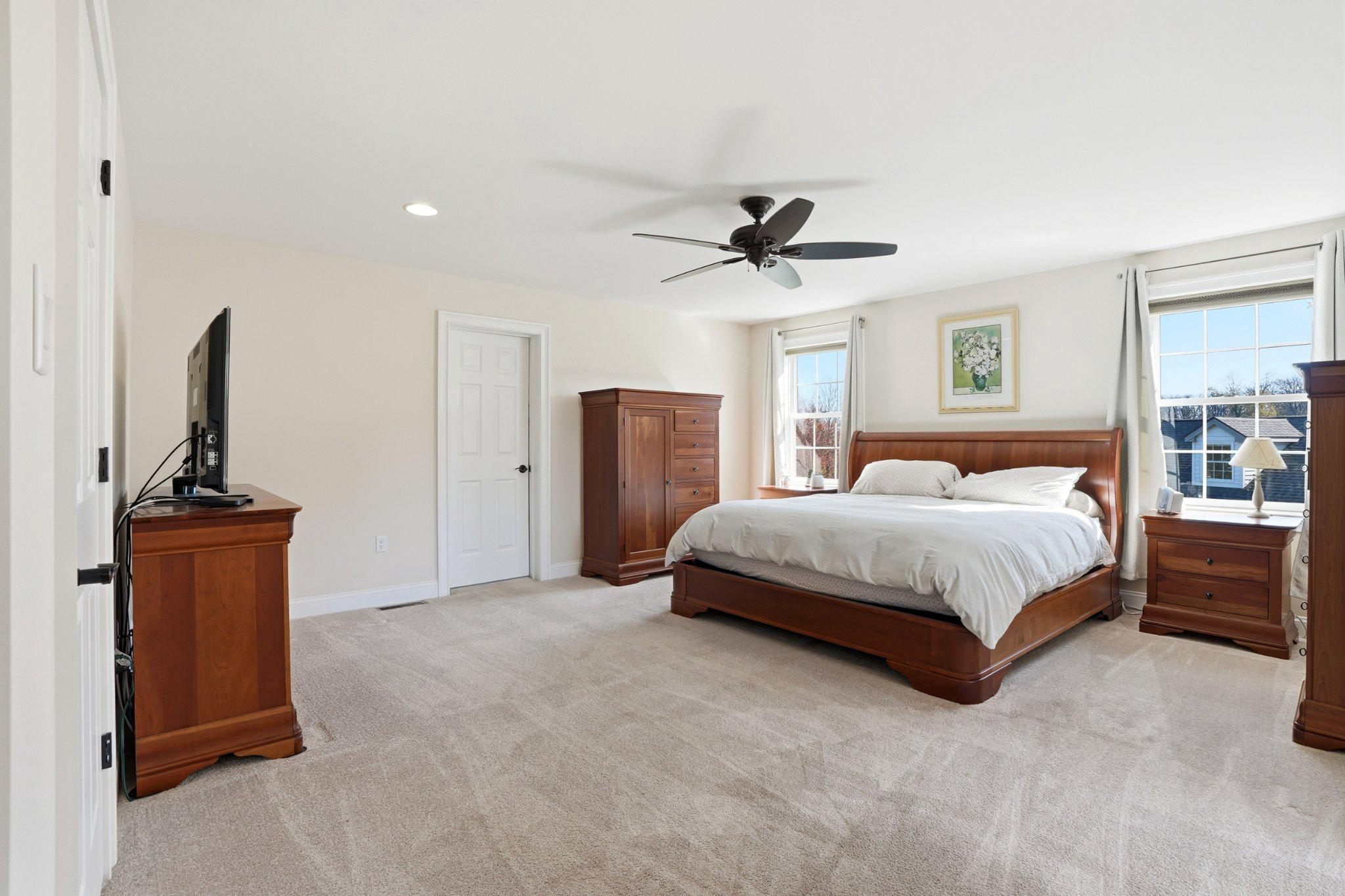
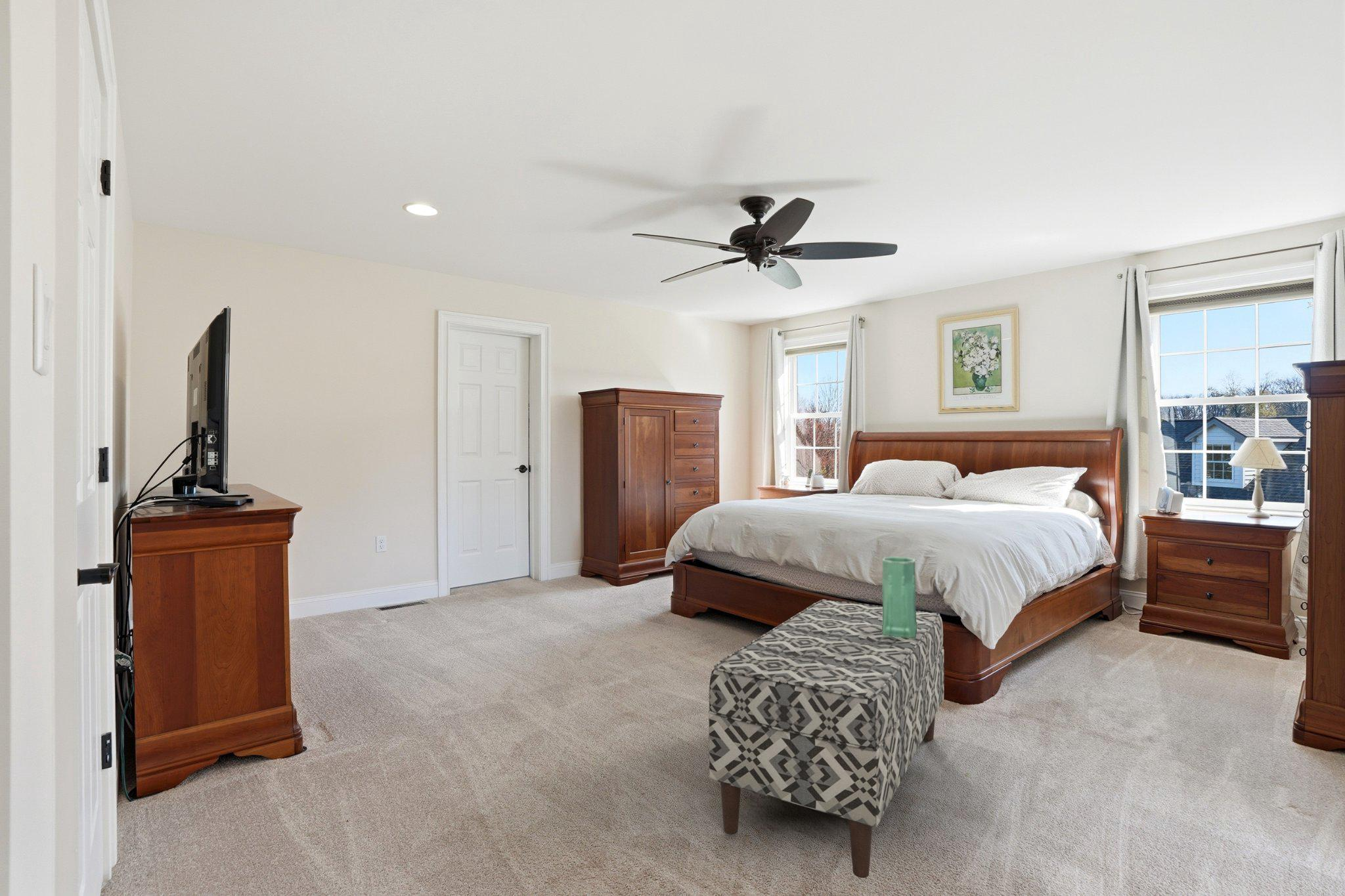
+ vase [881,556,917,638]
+ bench [708,599,945,878]
